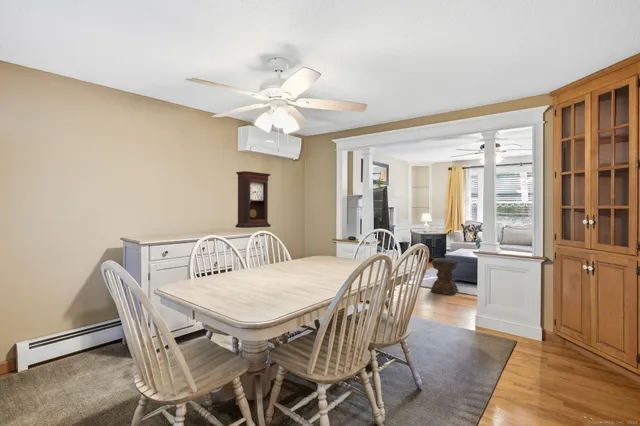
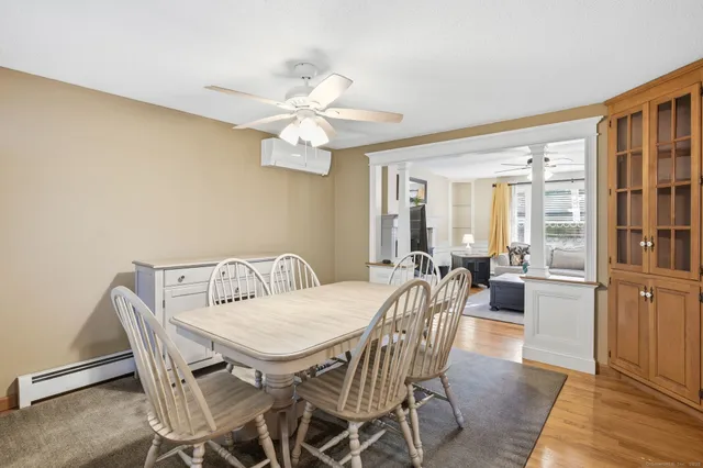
- pendulum clock [234,170,272,229]
- stool [430,257,459,296]
